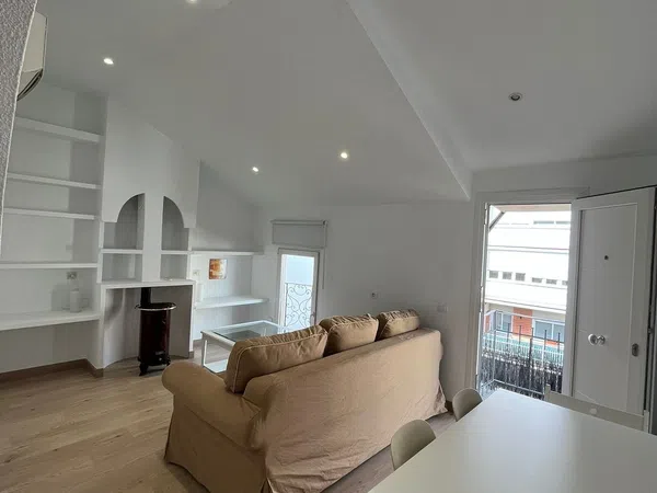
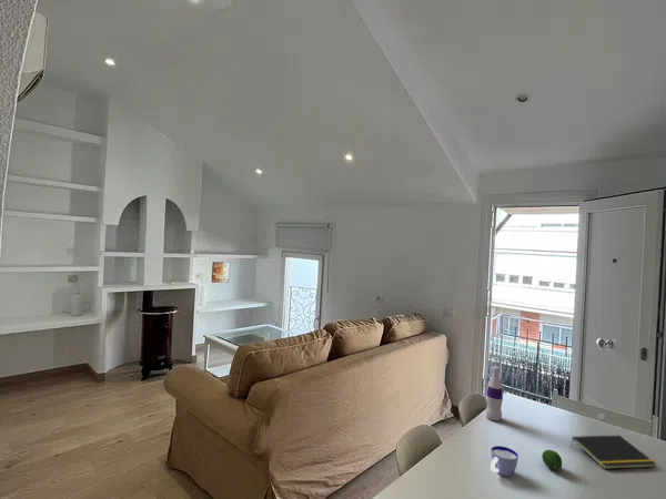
+ bottle [484,365,504,422]
+ cup [490,445,519,478]
+ notepad [571,435,657,470]
+ fruit [541,449,563,471]
